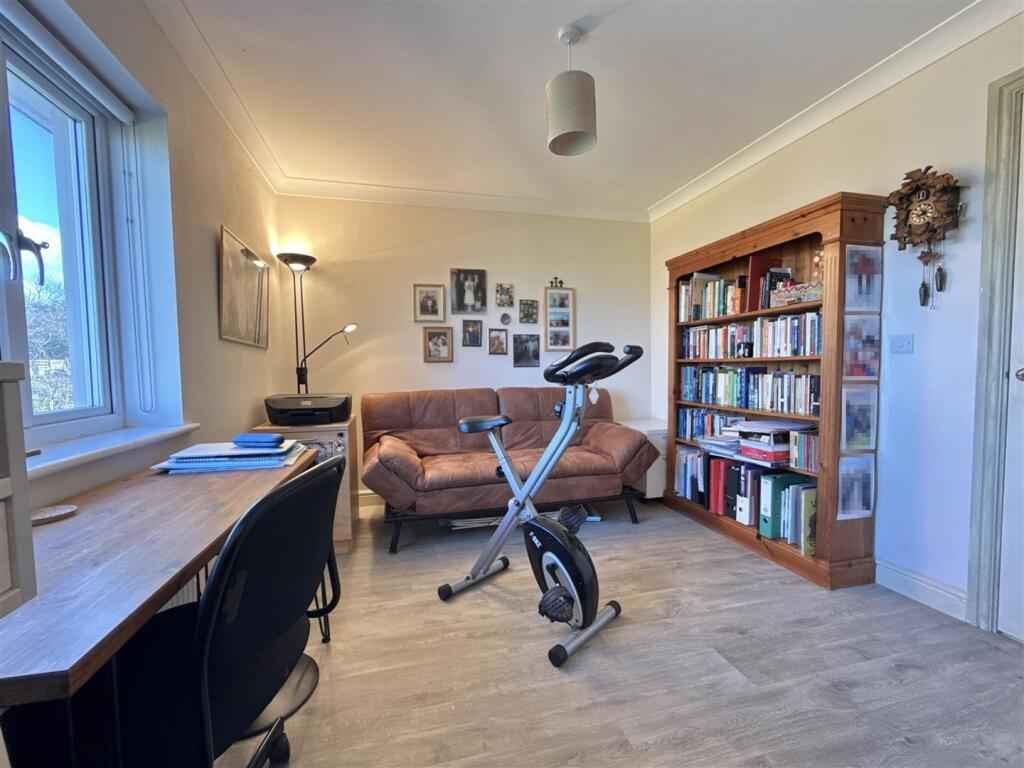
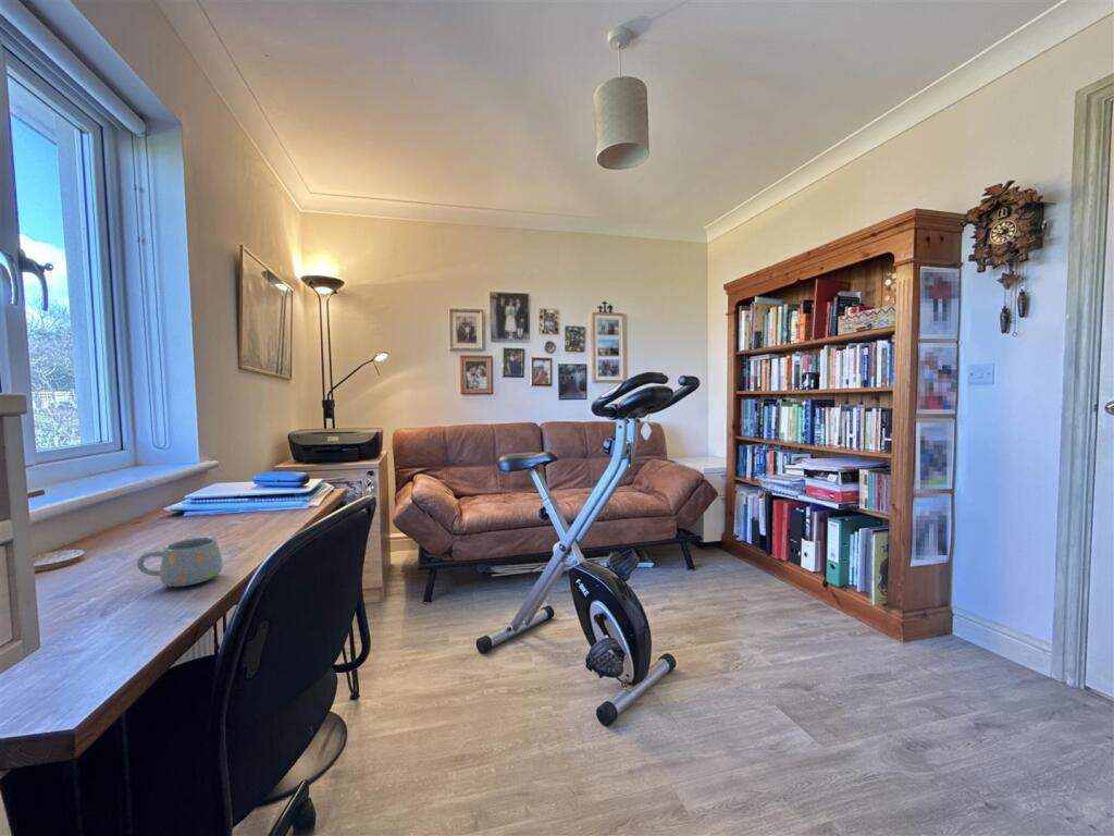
+ mug [136,536,224,588]
